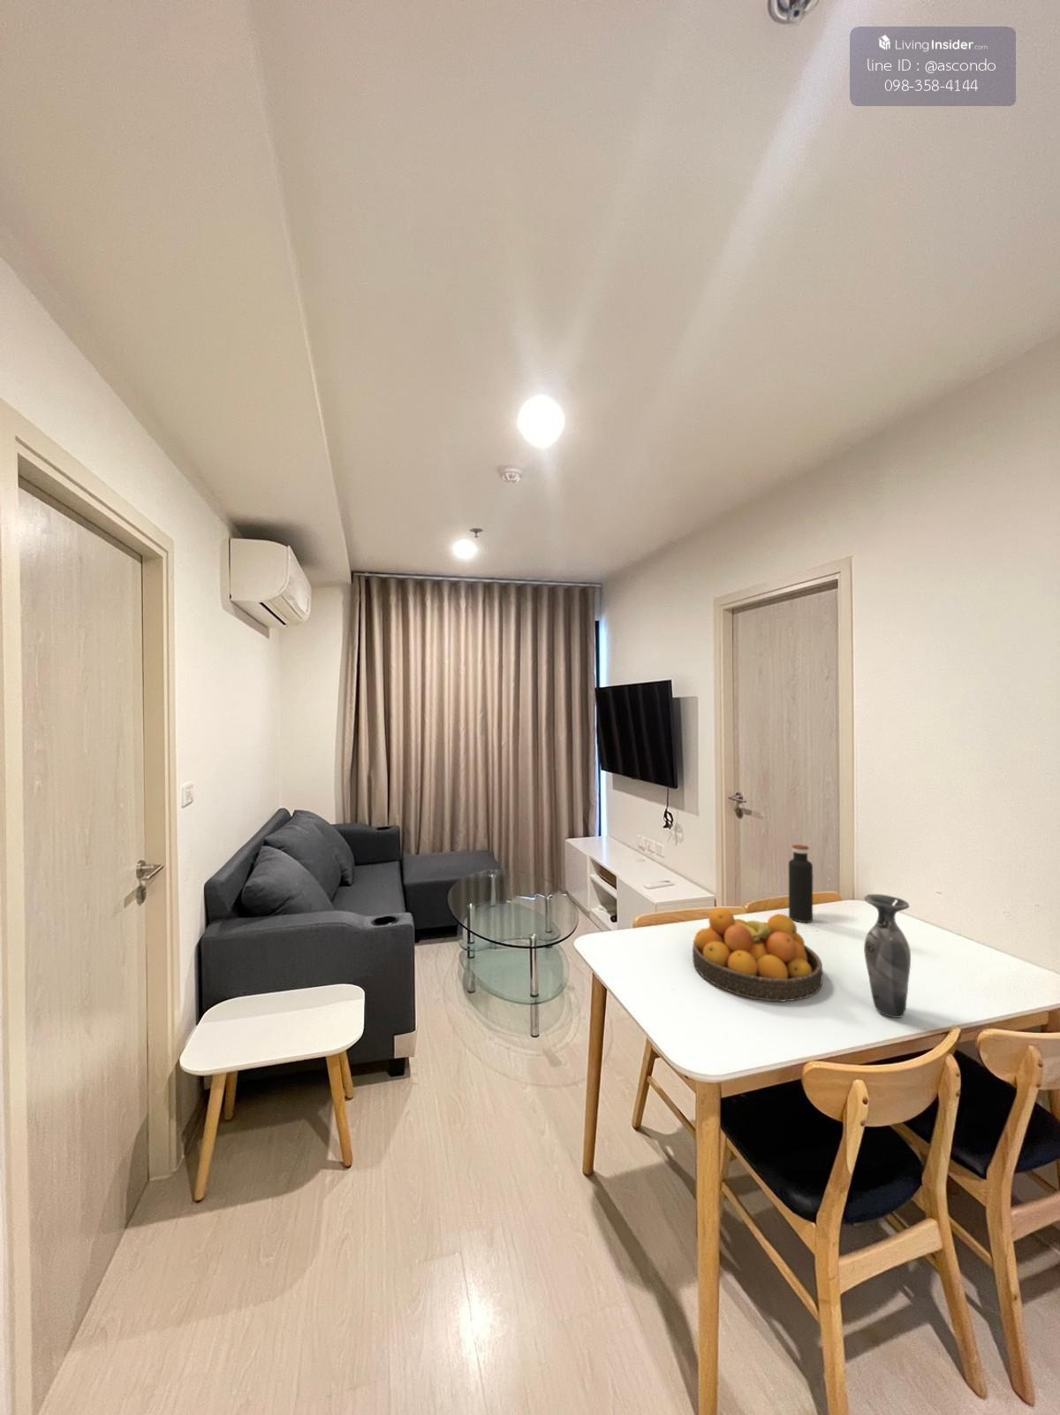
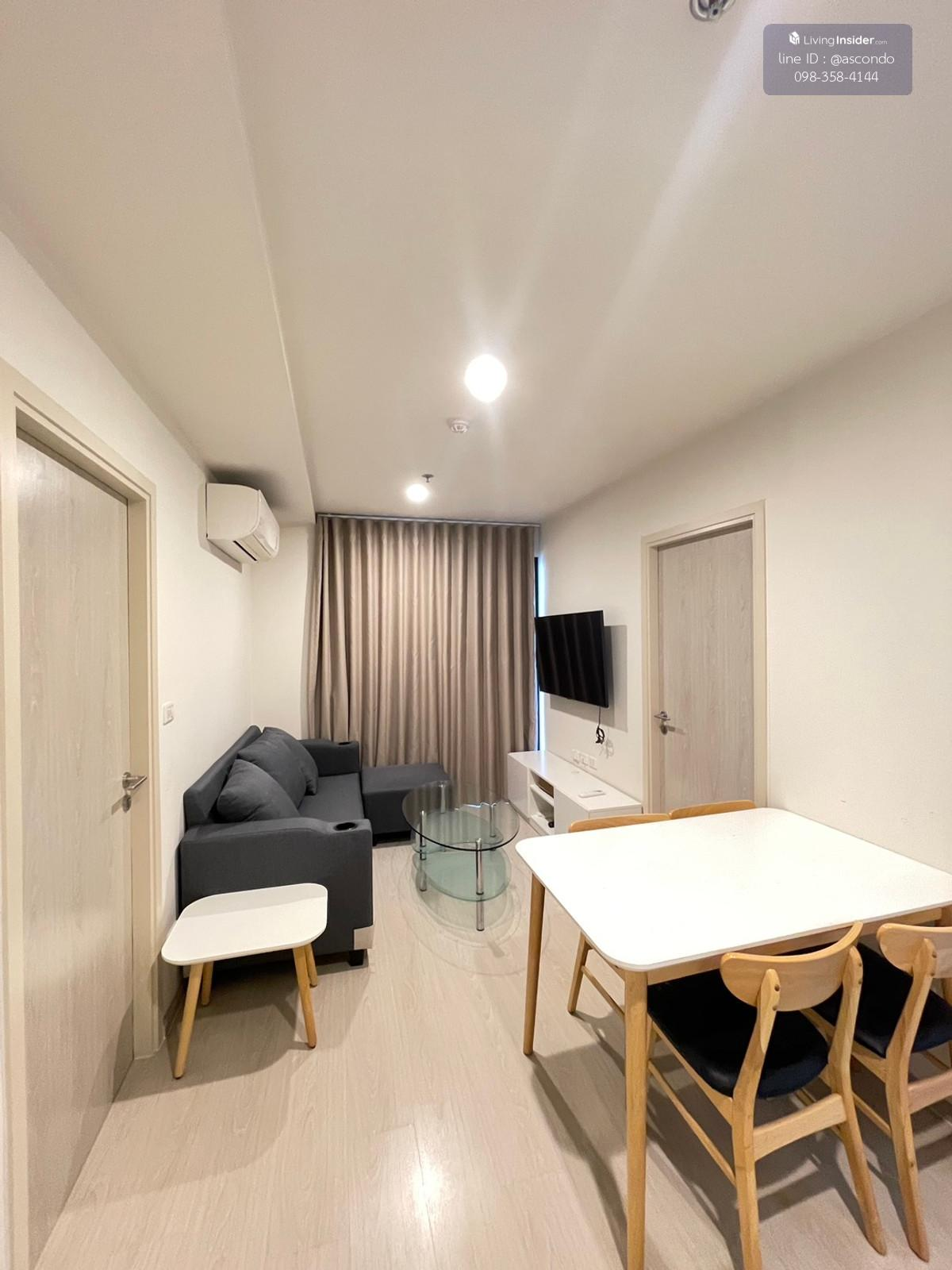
- vase [863,894,912,1018]
- water bottle [788,843,814,924]
- fruit bowl [691,907,823,1002]
